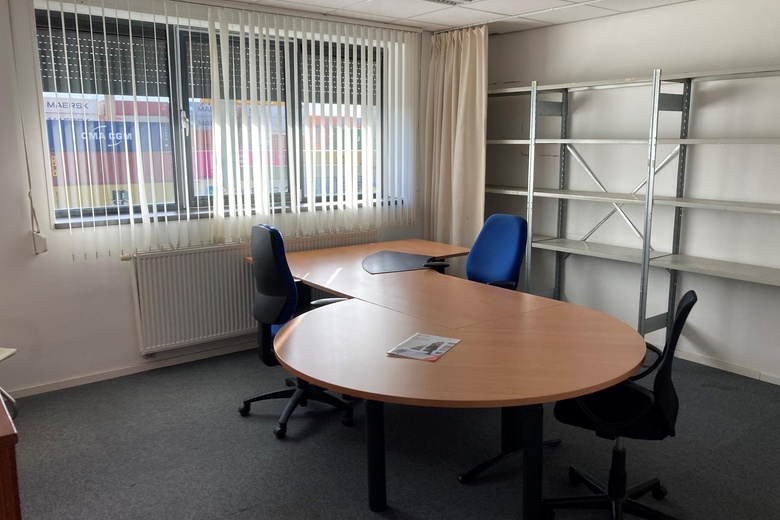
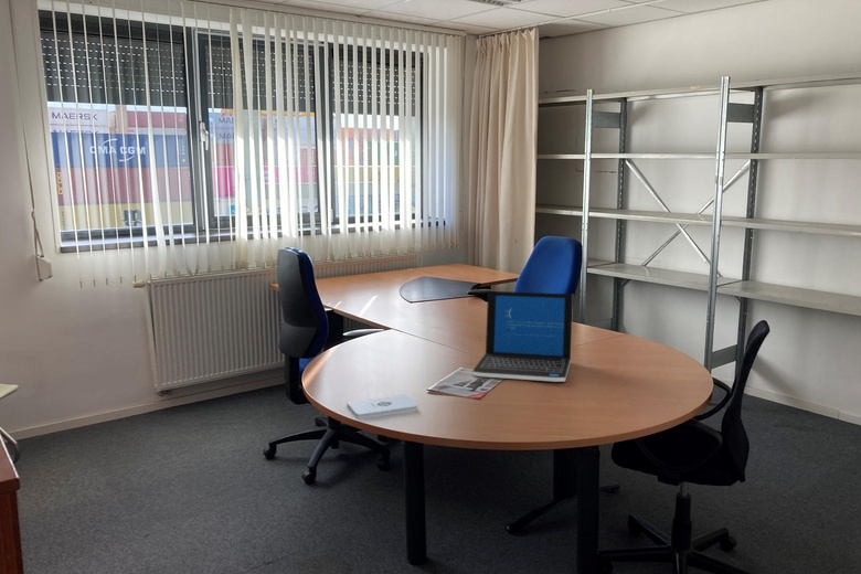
+ laptop [471,290,574,383]
+ notepad [346,393,418,421]
